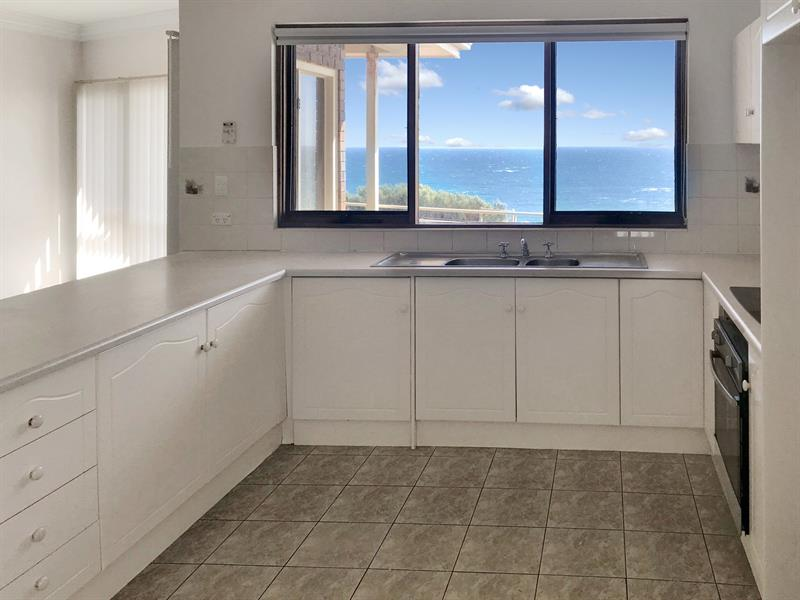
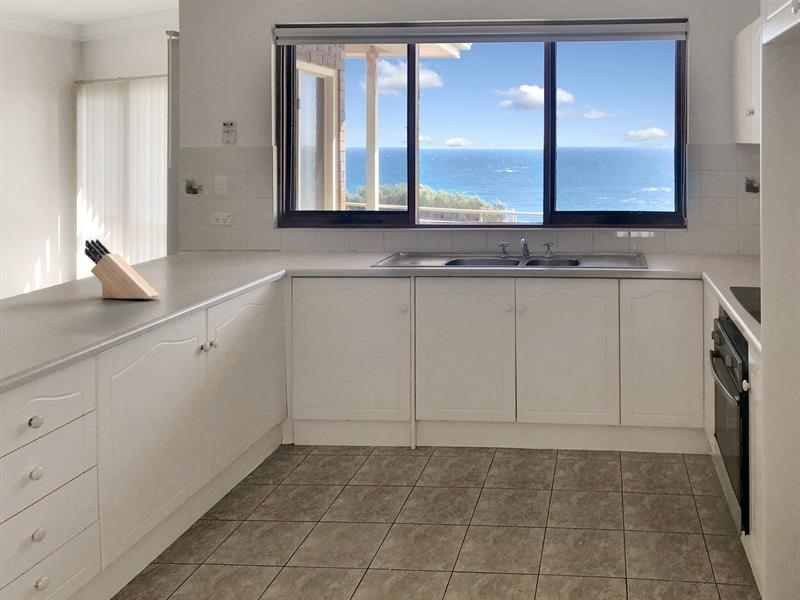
+ knife block [84,238,160,300]
